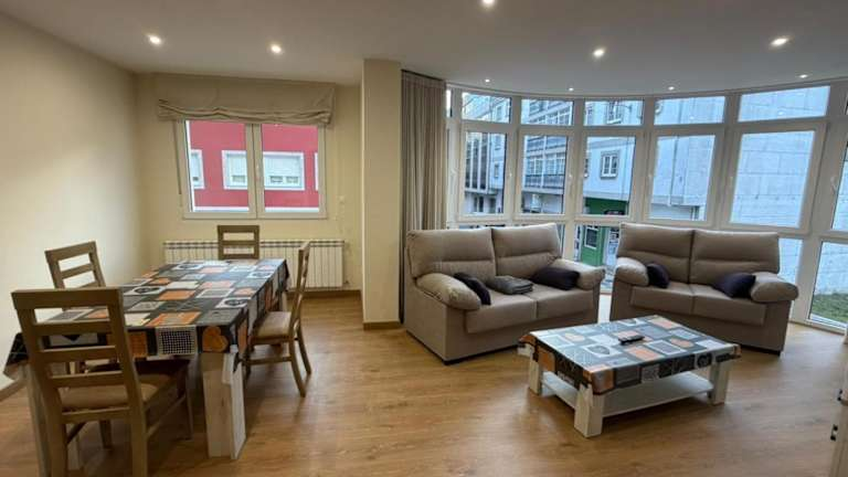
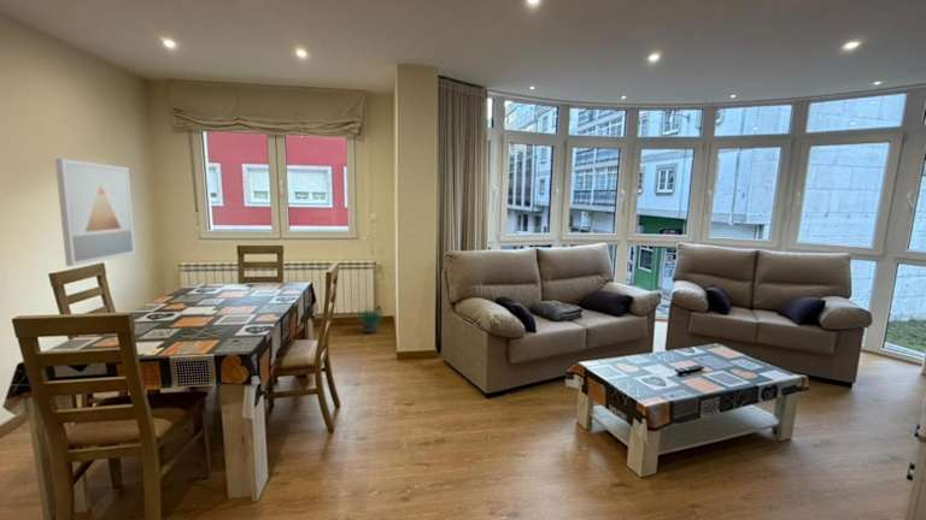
+ potted plant [357,299,385,335]
+ wall art [54,158,136,267]
